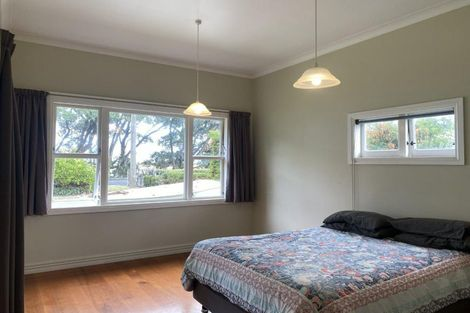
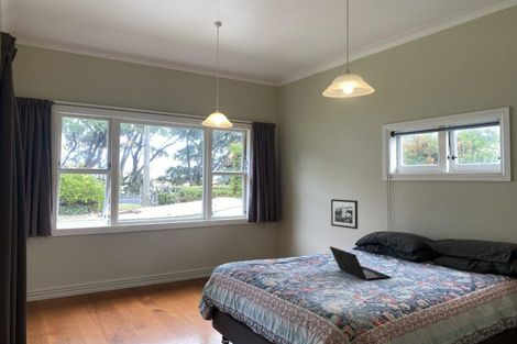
+ laptop [329,245,393,281]
+ picture frame [330,198,359,230]
